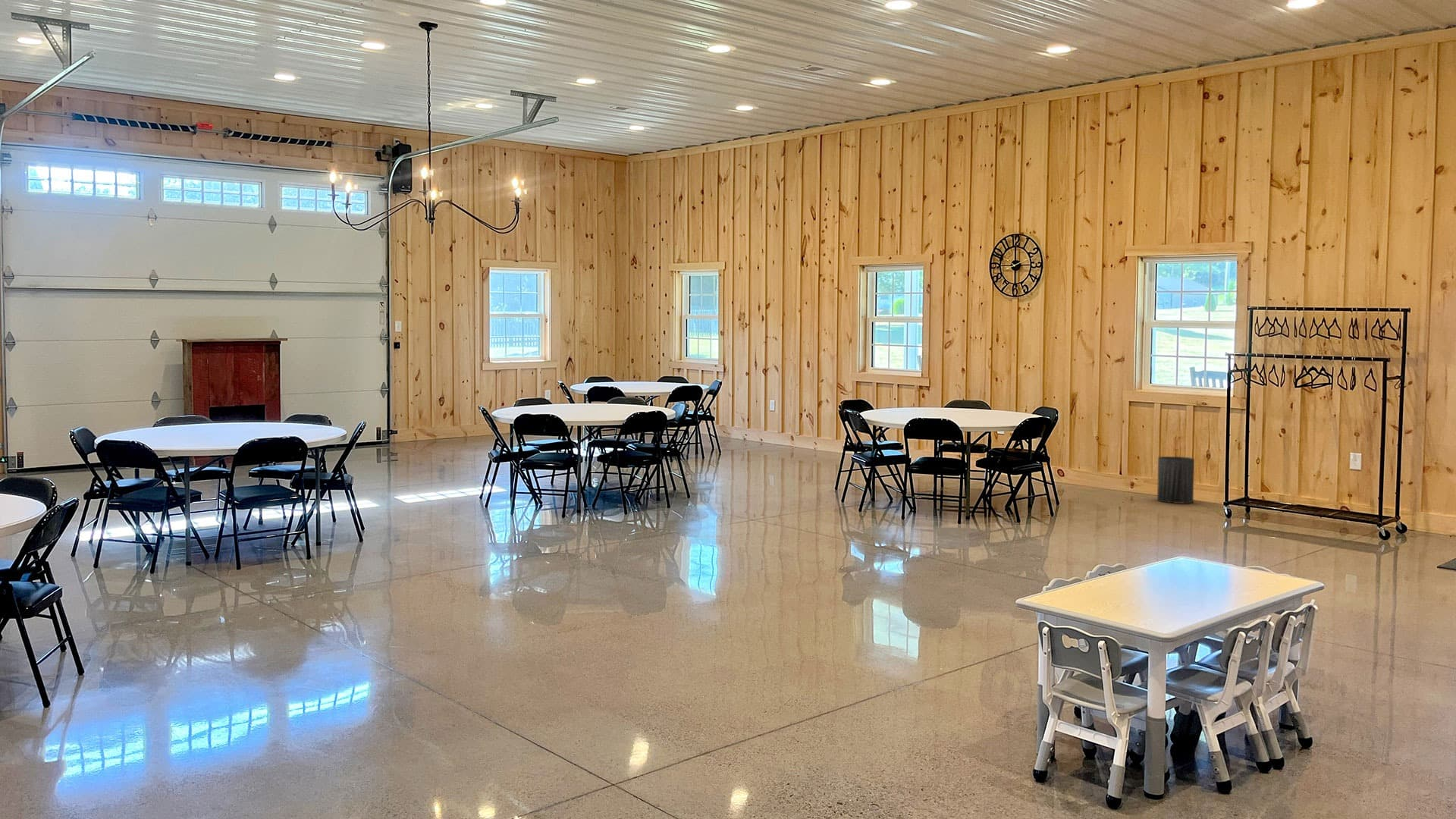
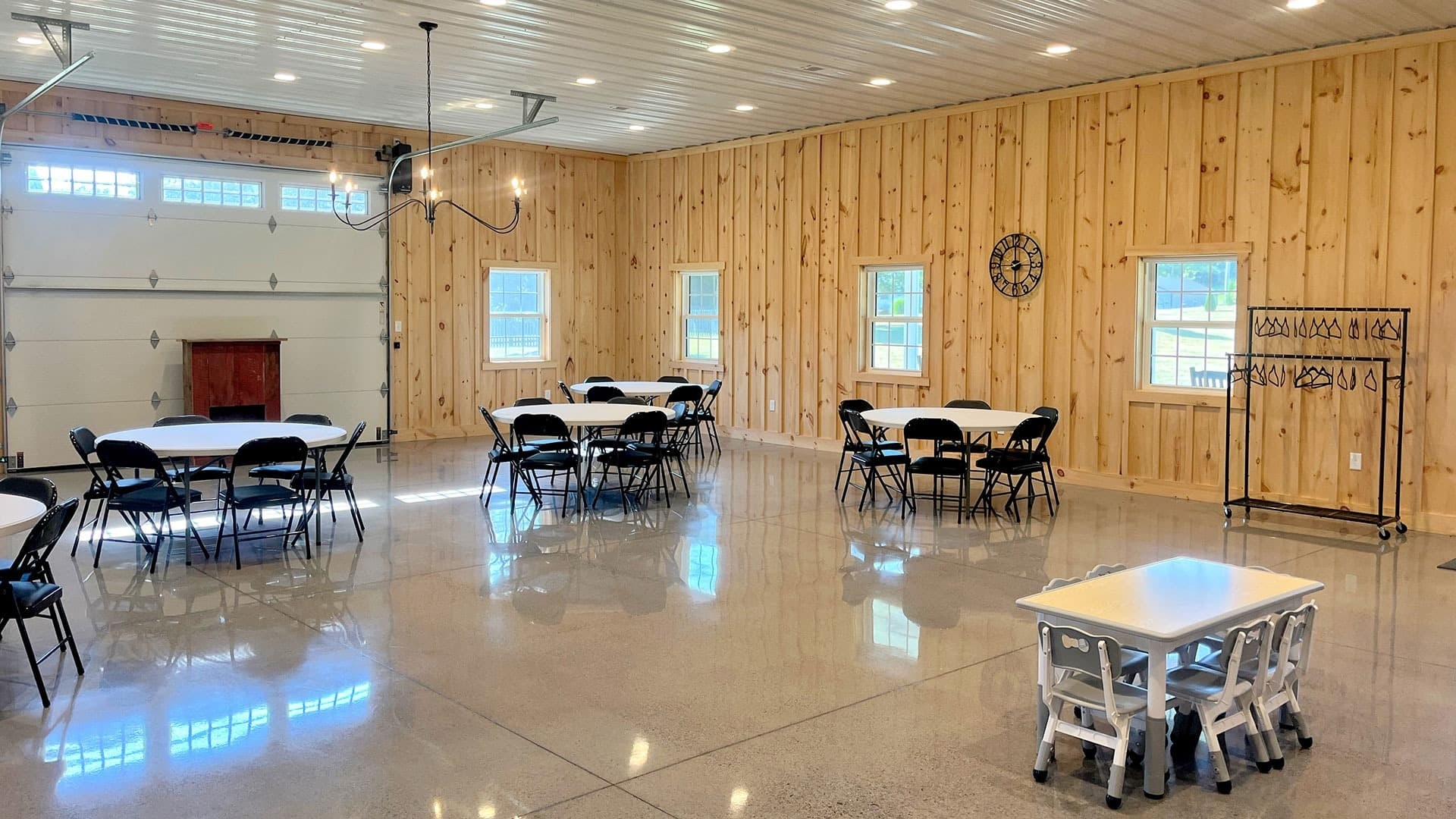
- trash can [1156,456,1195,504]
